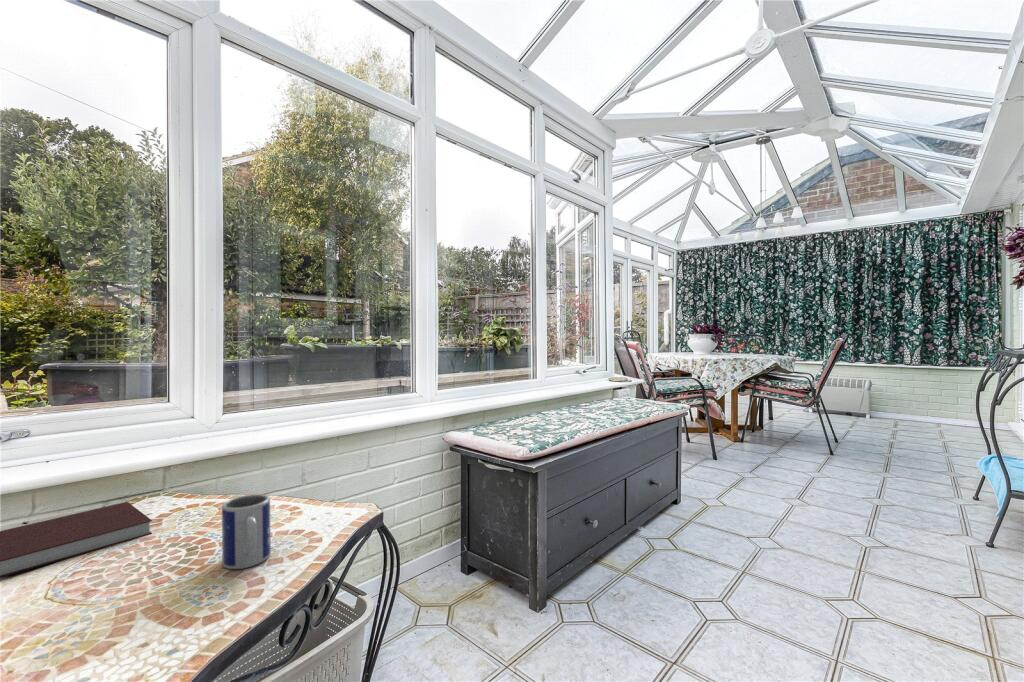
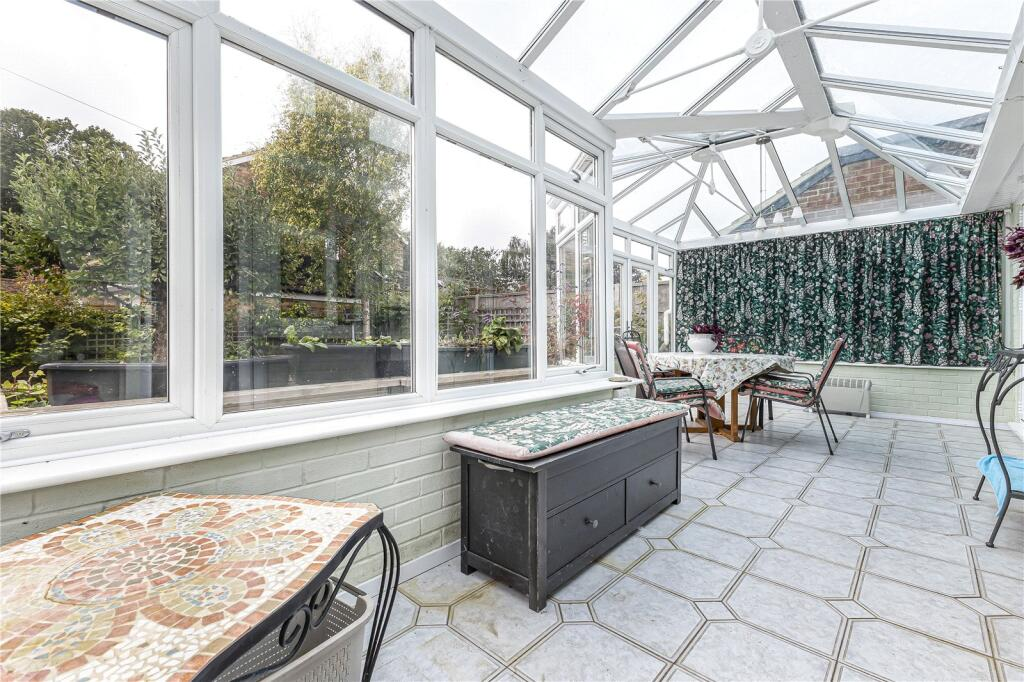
- notebook [0,501,153,579]
- mug [221,493,272,570]
